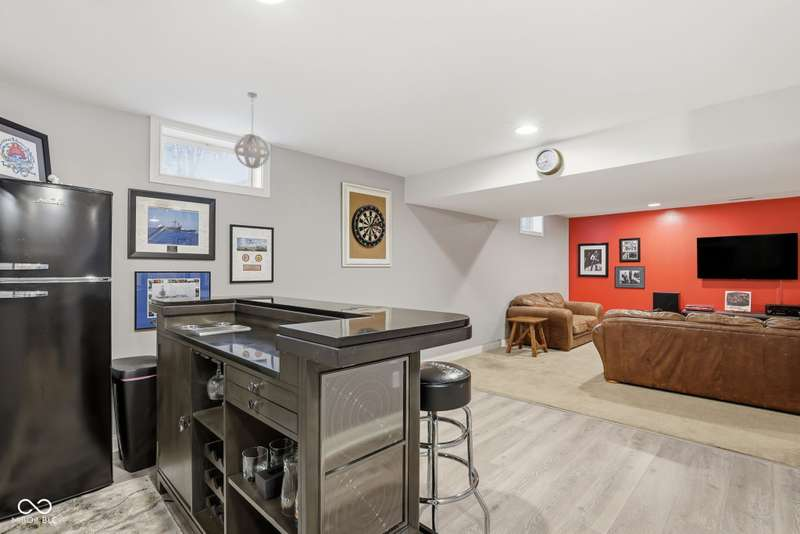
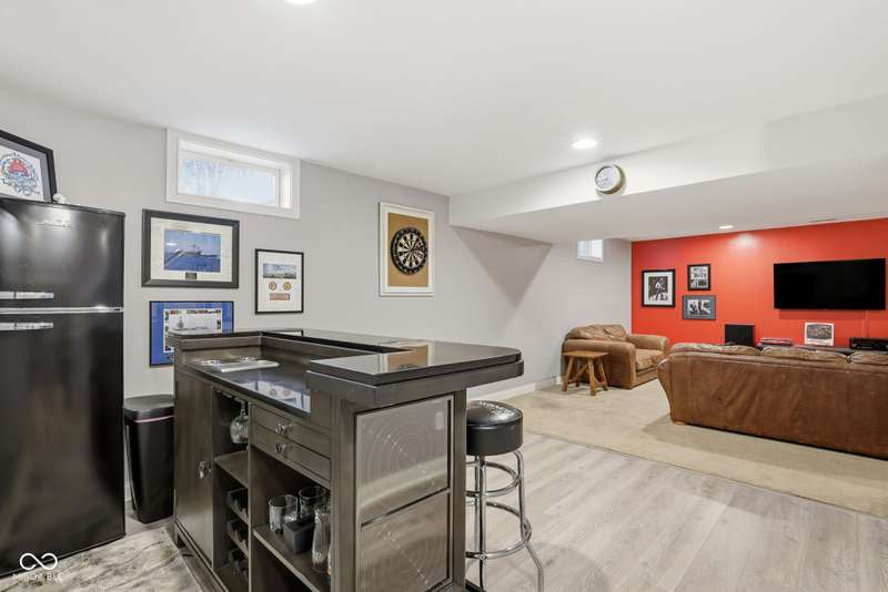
- pendant light [234,91,271,169]
